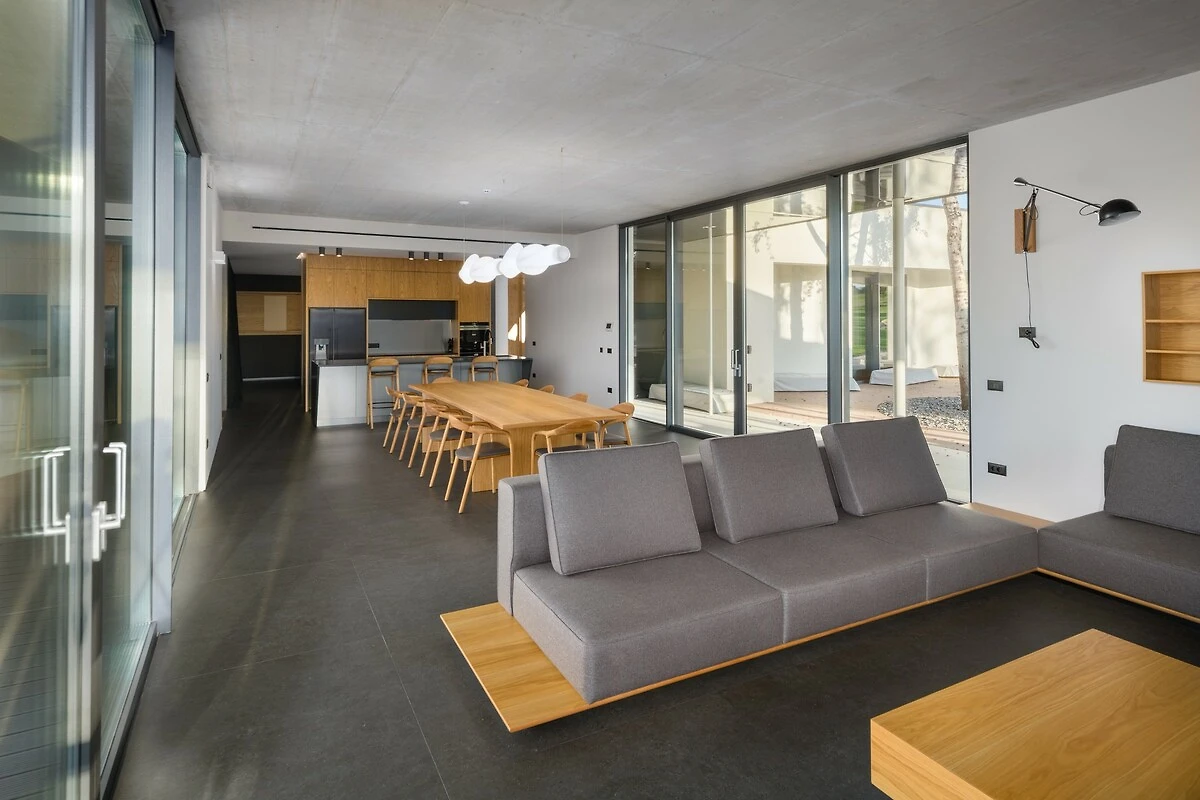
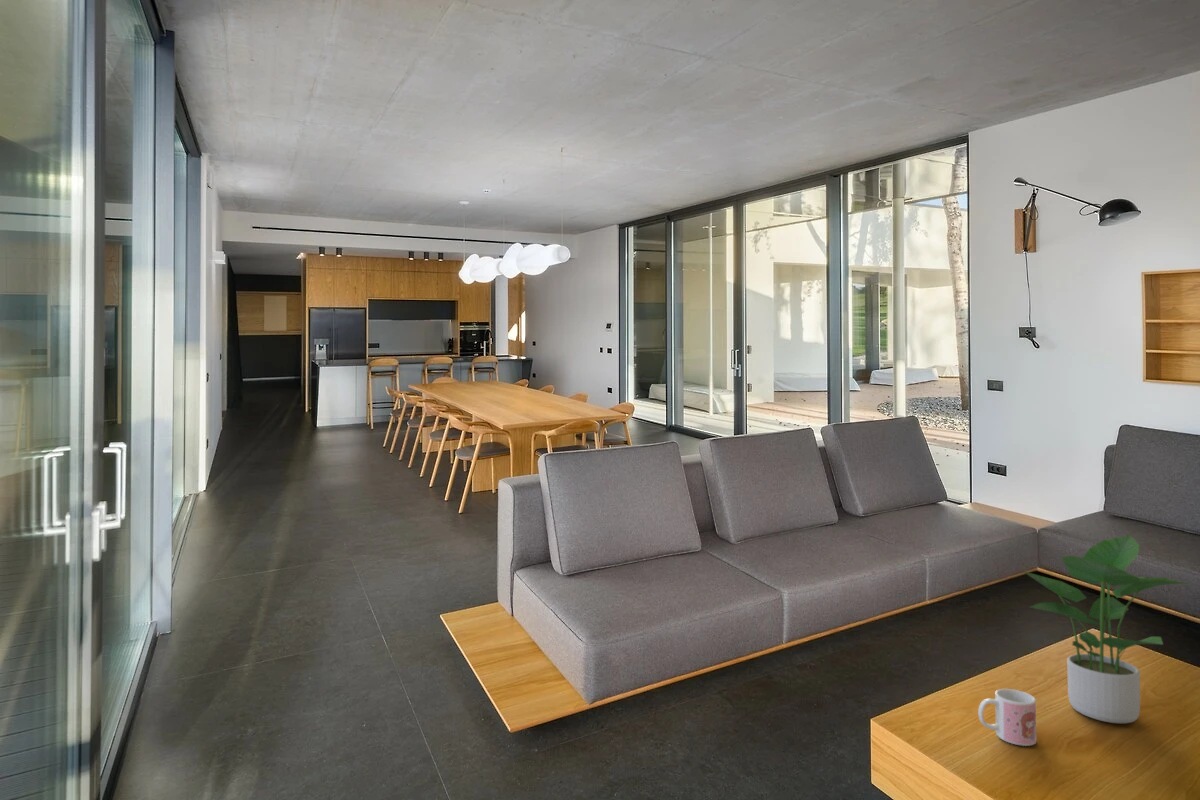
+ mug [977,688,1038,747]
+ potted plant [1022,534,1188,724]
